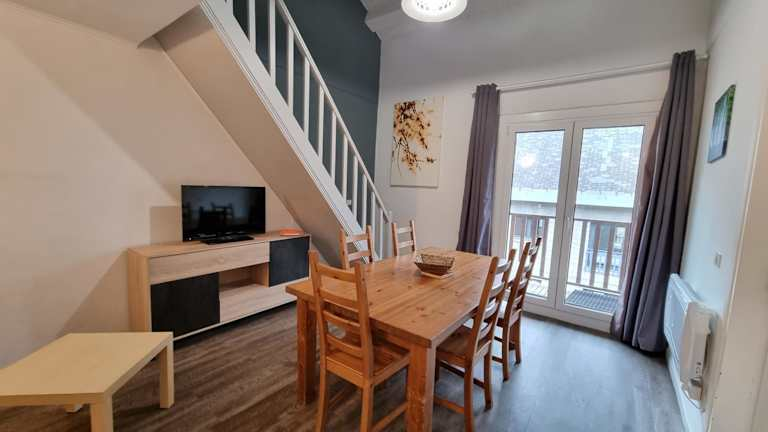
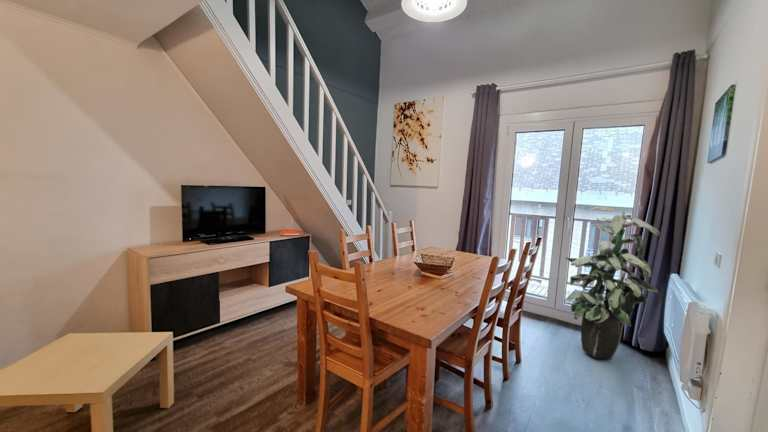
+ indoor plant [565,206,661,361]
